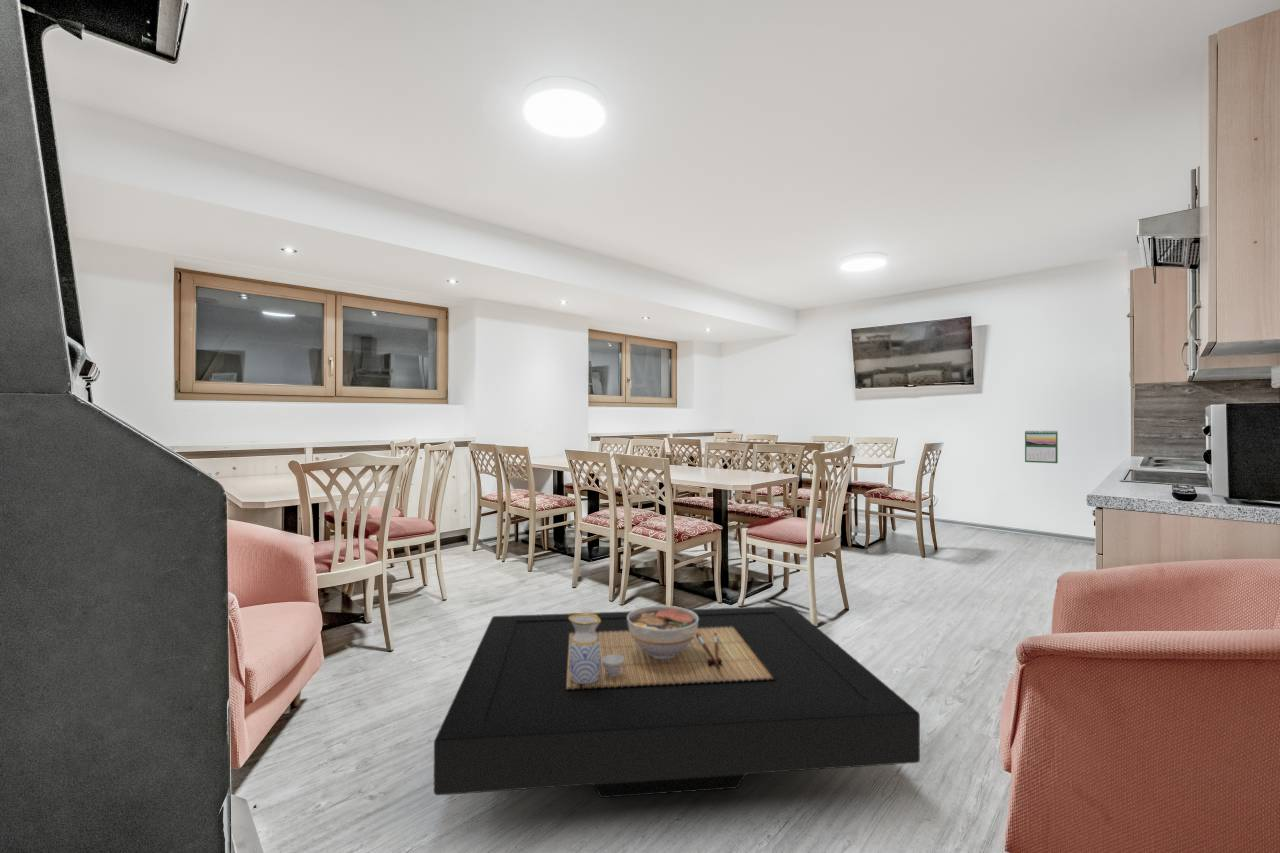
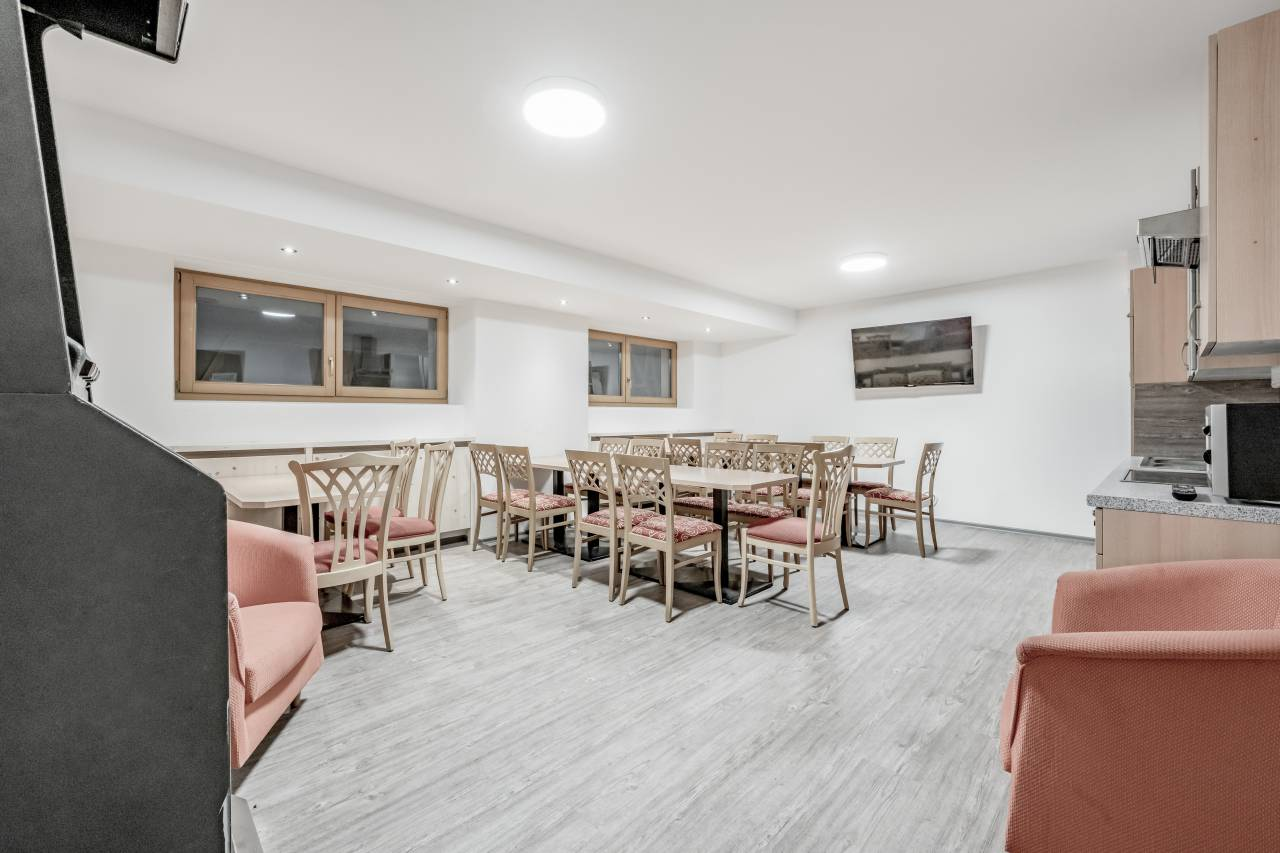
- coffee table [433,605,921,799]
- calendar [1024,430,1059,464]
